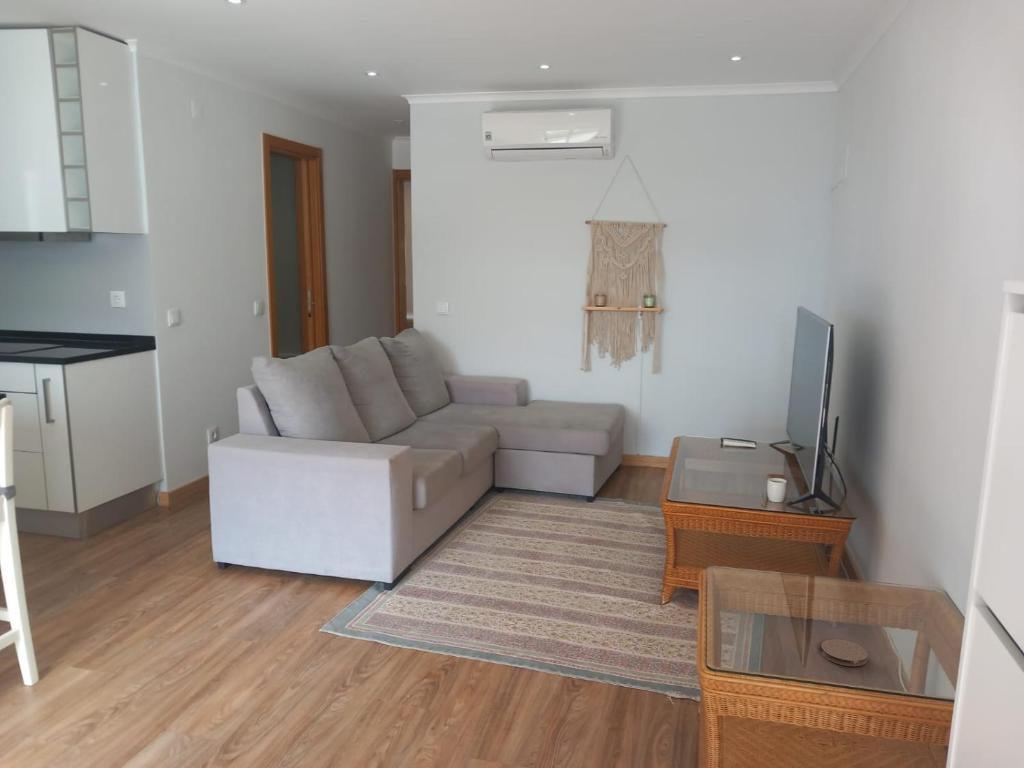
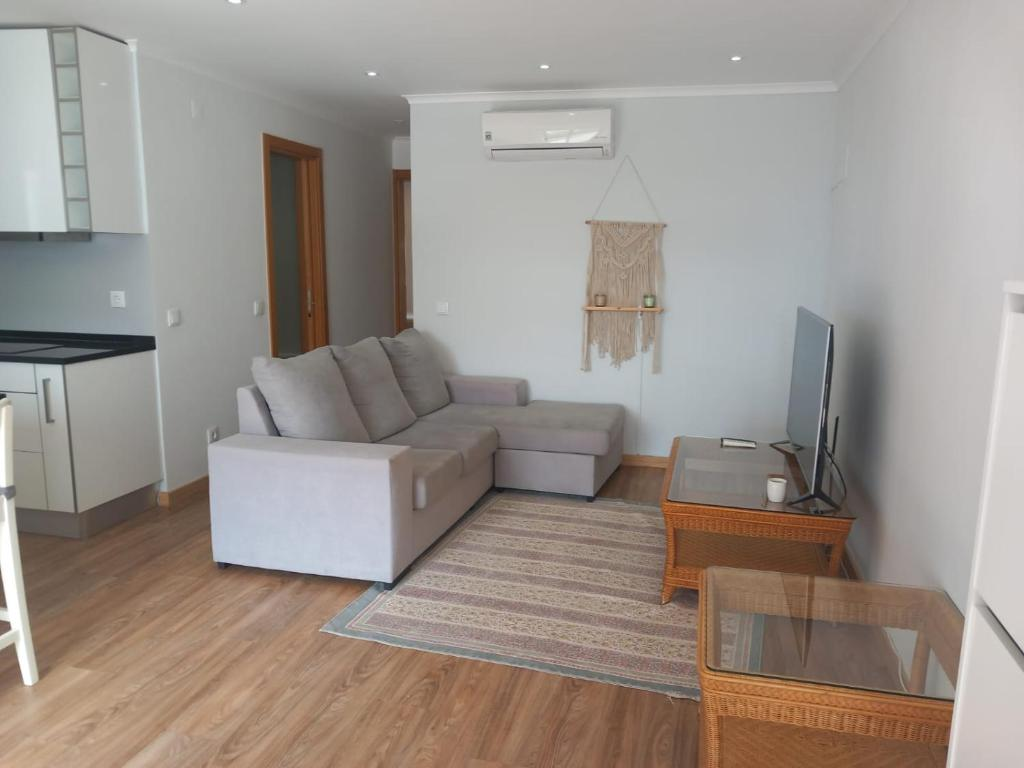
- coaster [820,638,869,667]
